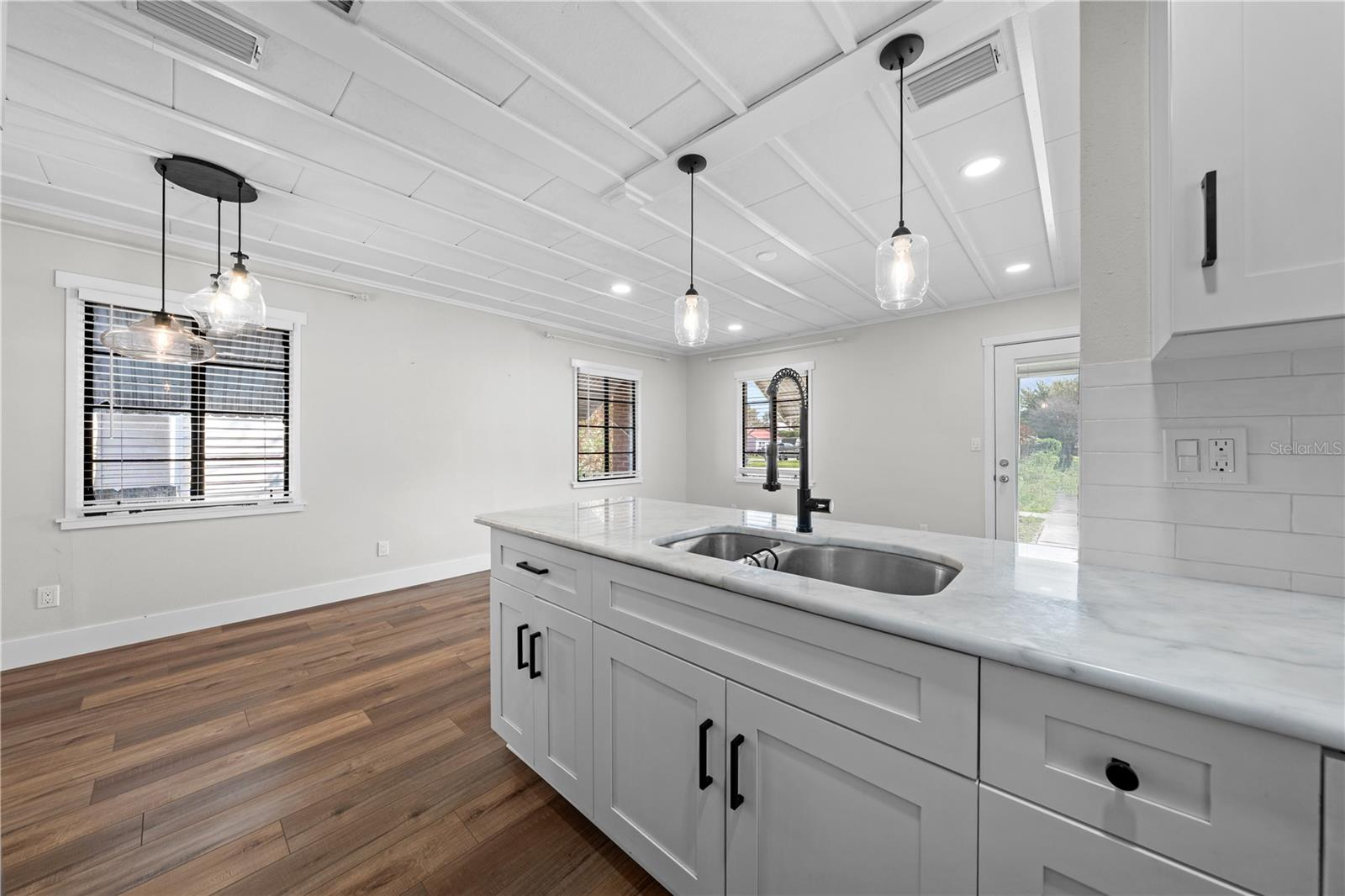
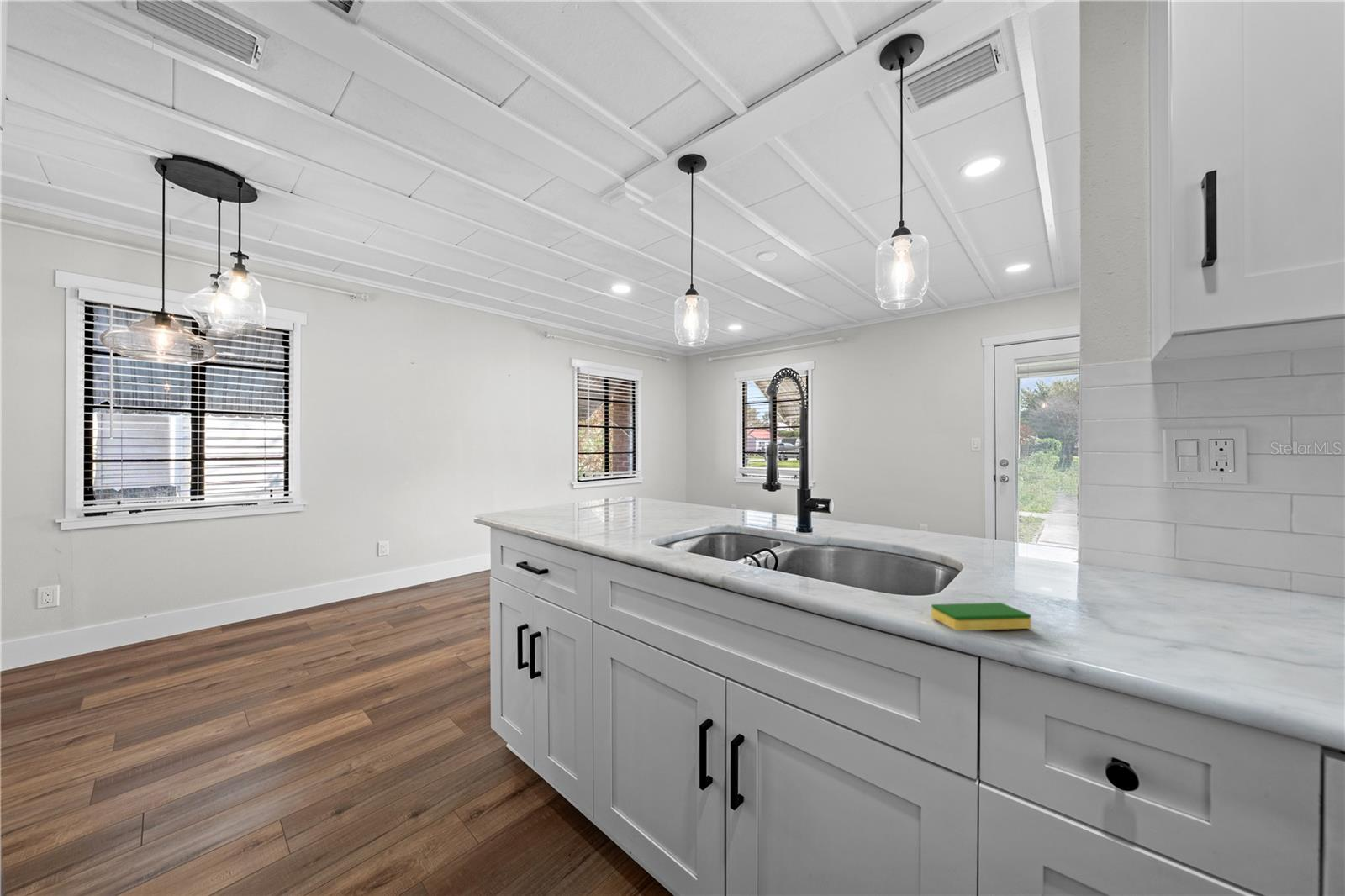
+ dish sponge [931,602,1032,631]
